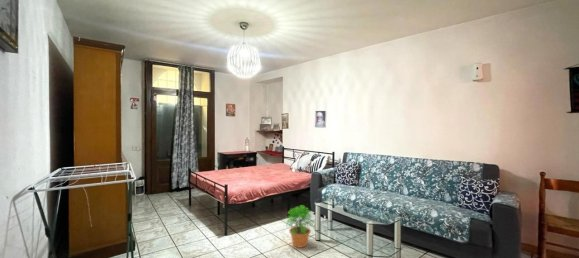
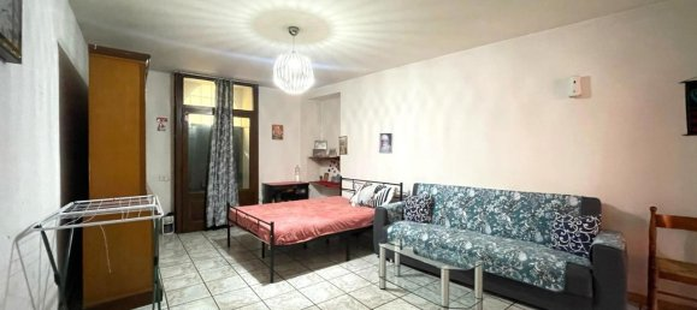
- potted plant [285,204,315,249]
